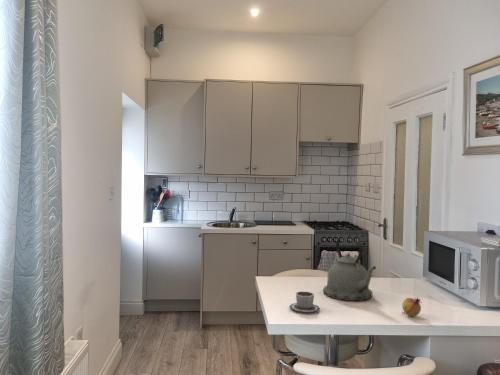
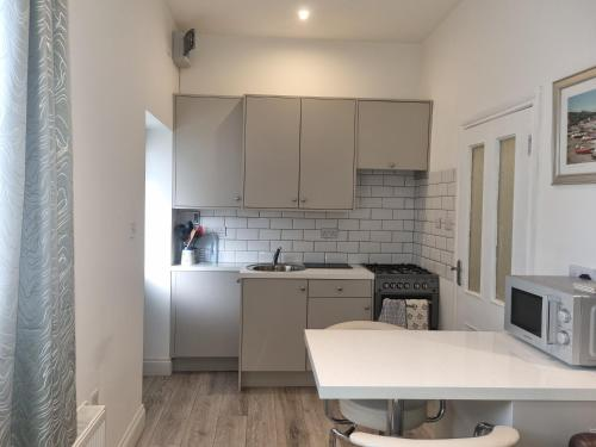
- cup [288,290,321,314]
- kettle [322,237,377,302]
- fruit [401,296,423,317]
